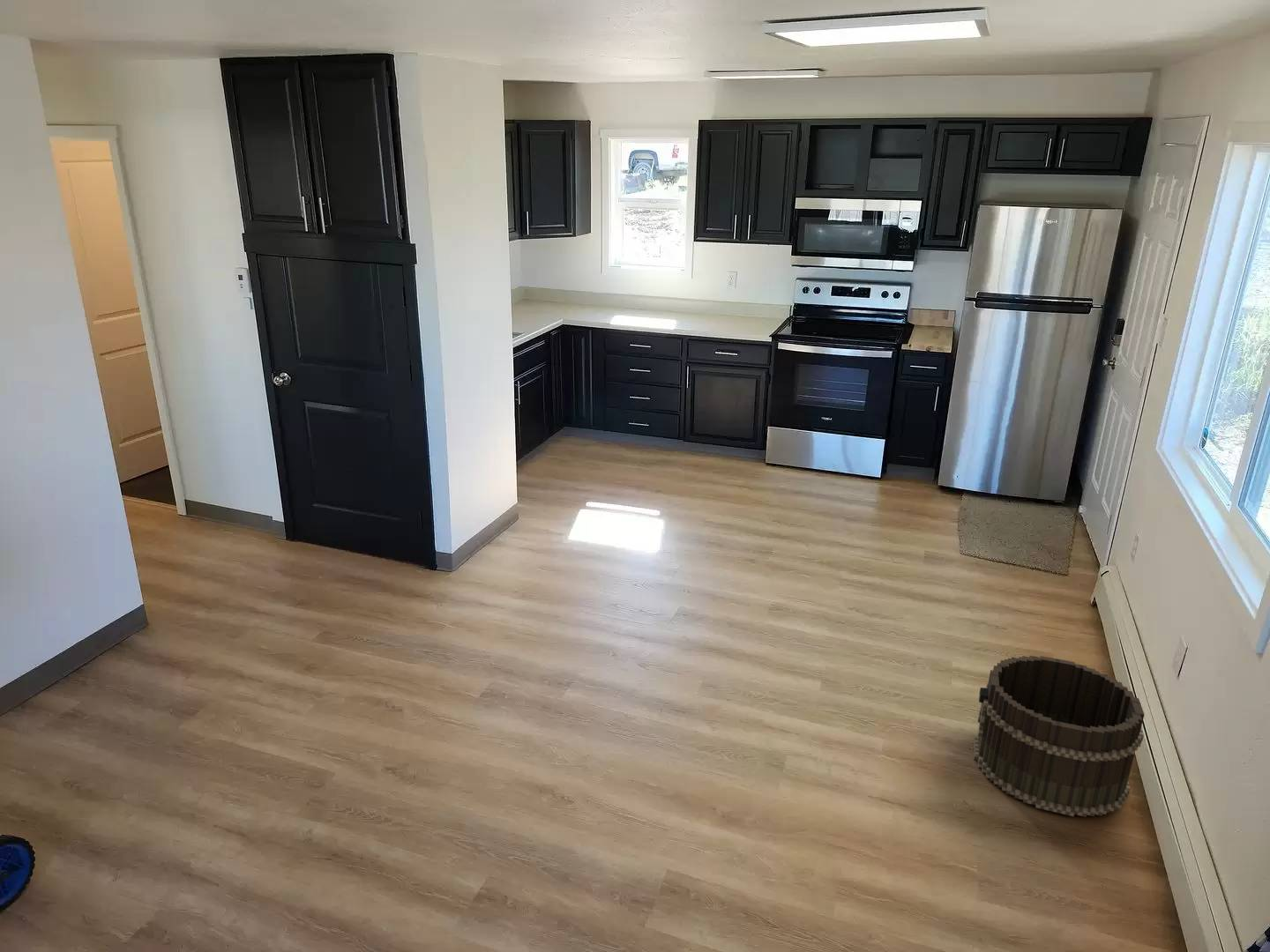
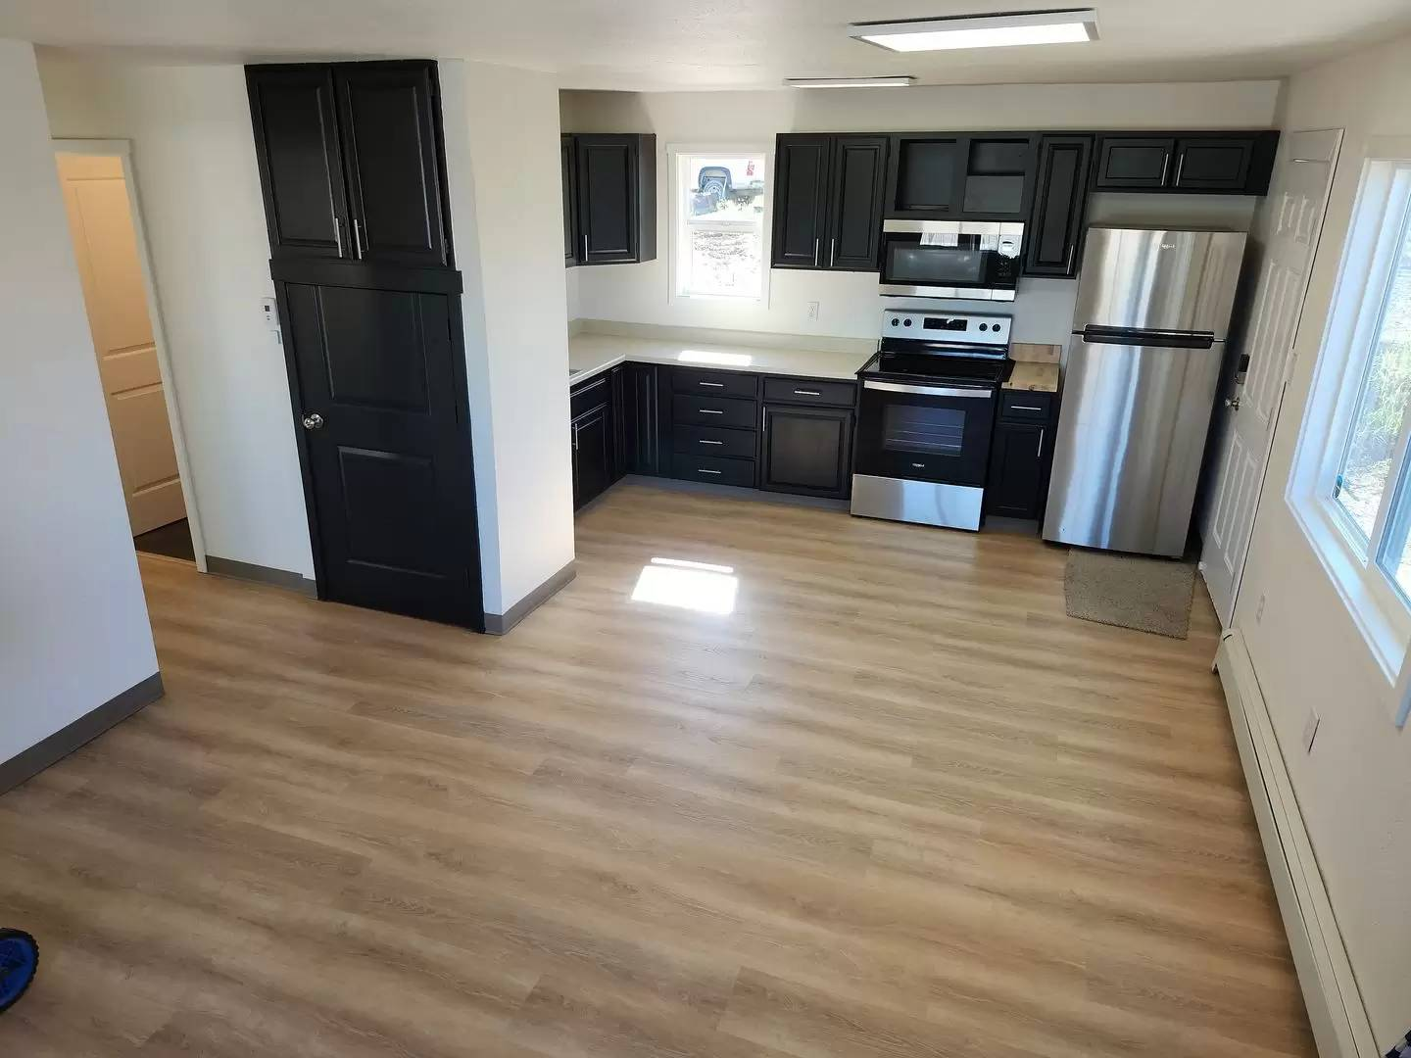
- bucket [973,655,1146,818]
